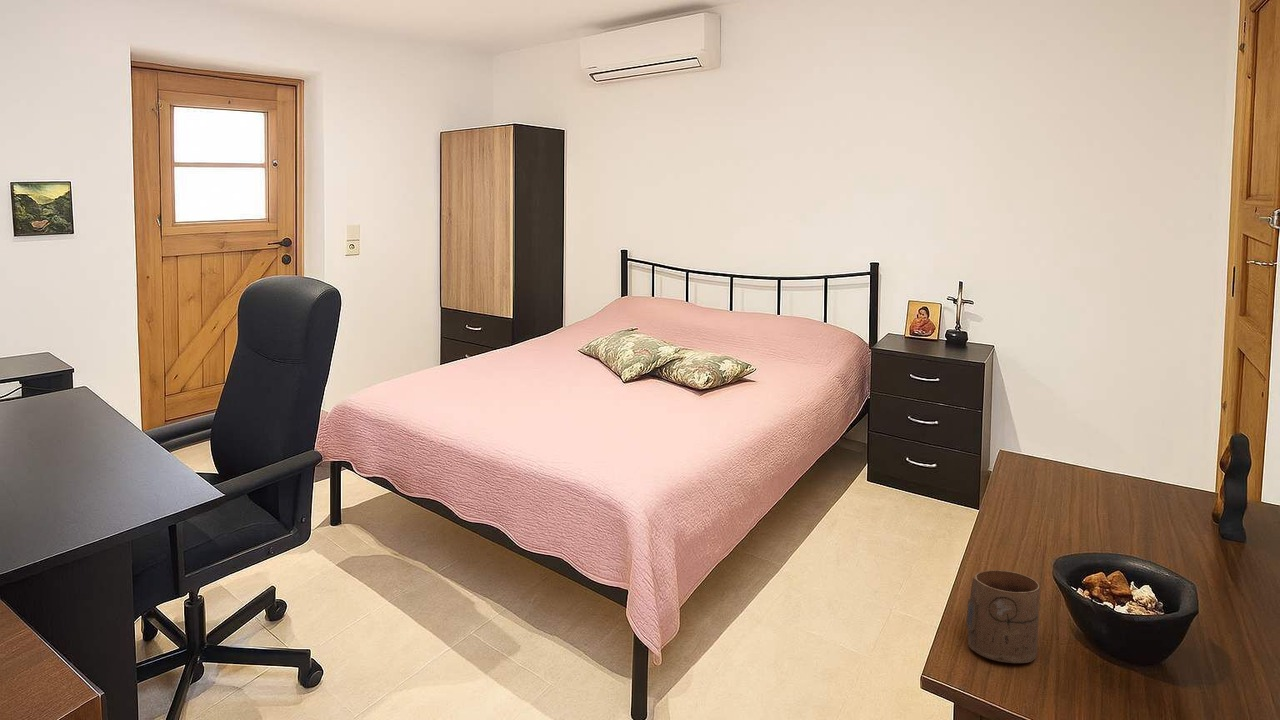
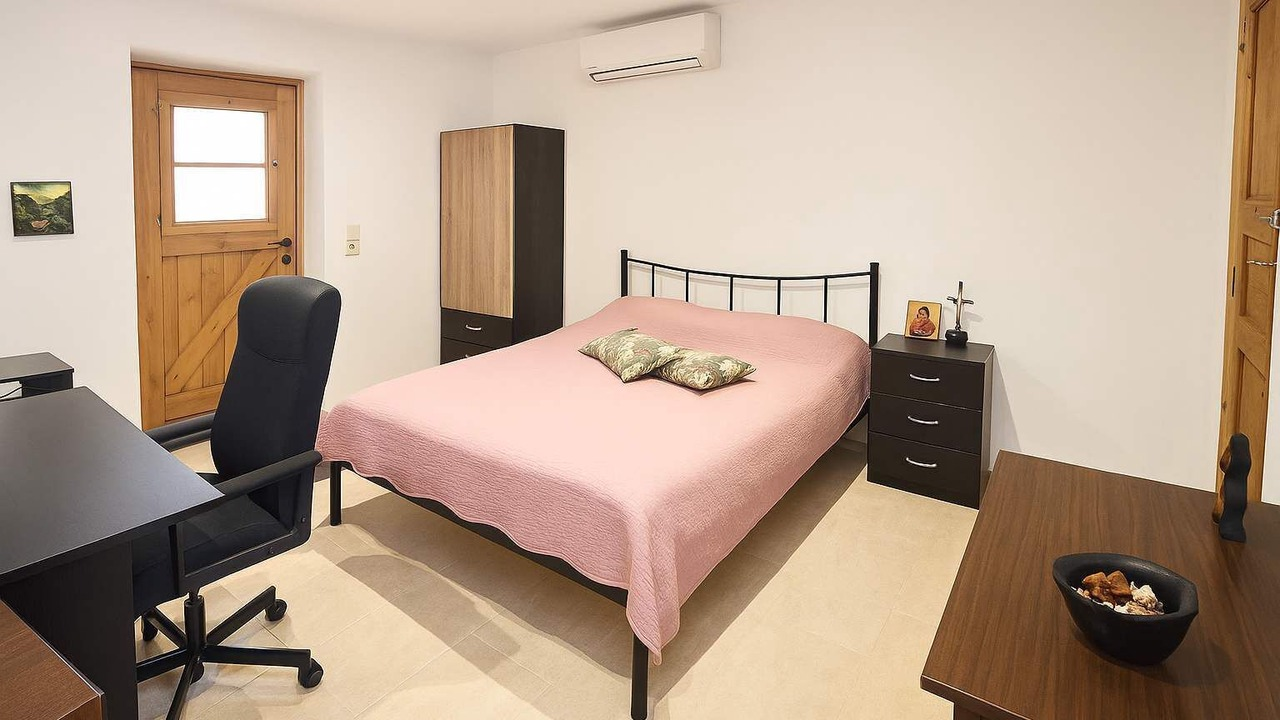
- cup [966,569,1041,664]
